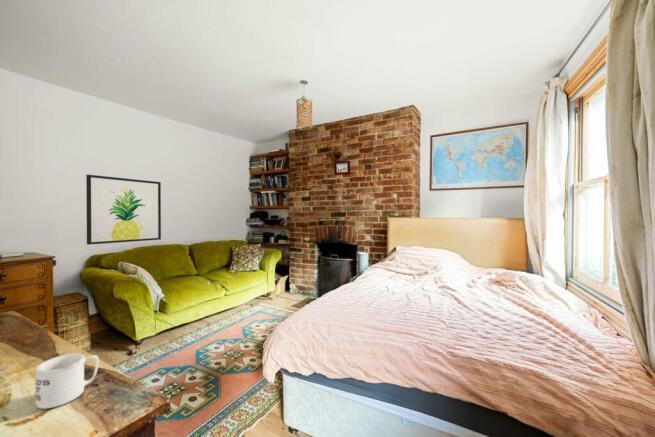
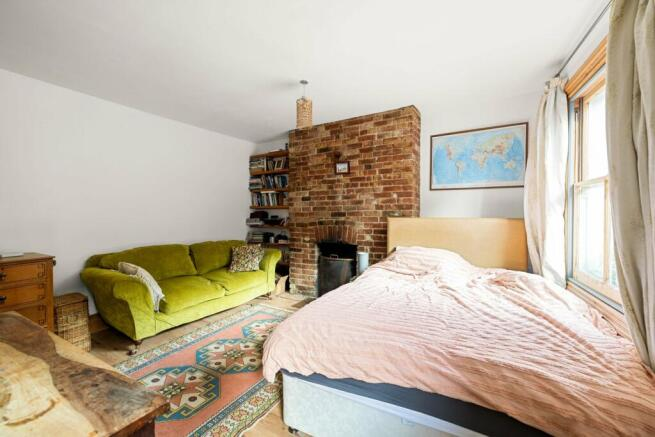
- wall art [85,174,162,246]
- mug [34,353,100,410]
